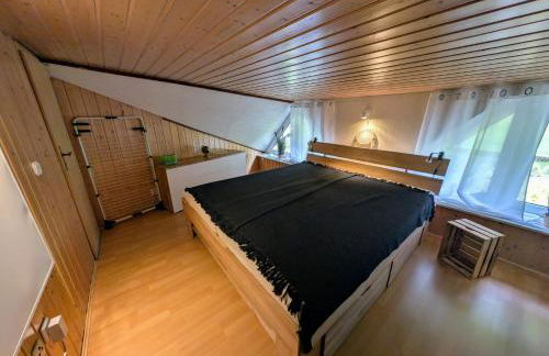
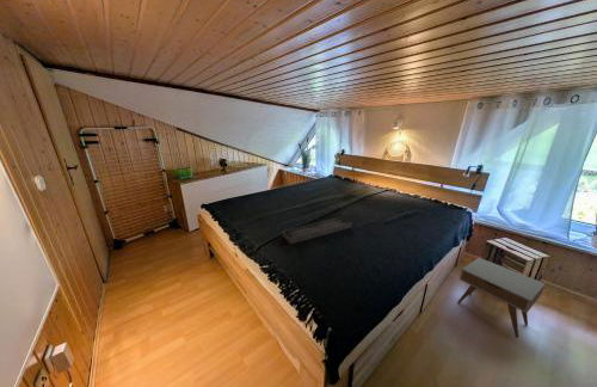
+ nightstand [456,257,547,339]
+ tray [281,216,352,245]
